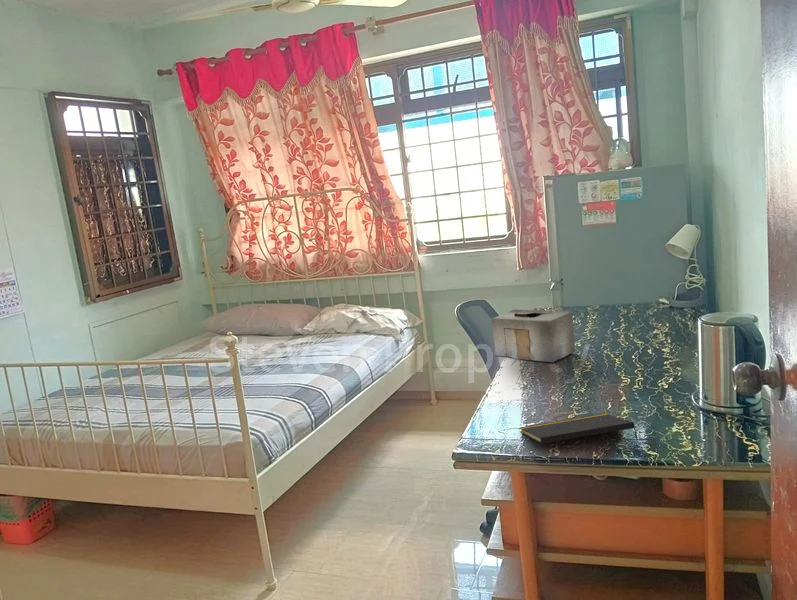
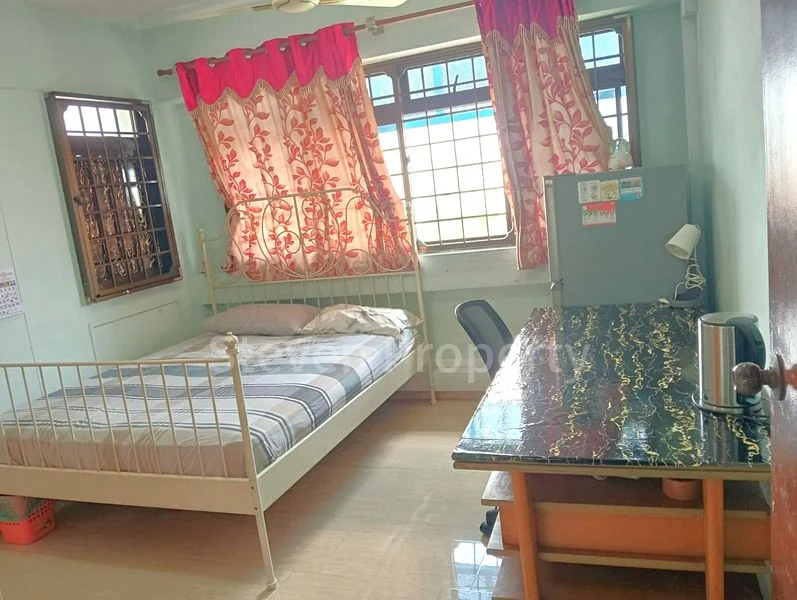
- notepad [519,412,639,445]
- tissue box [491,309,576,363]
